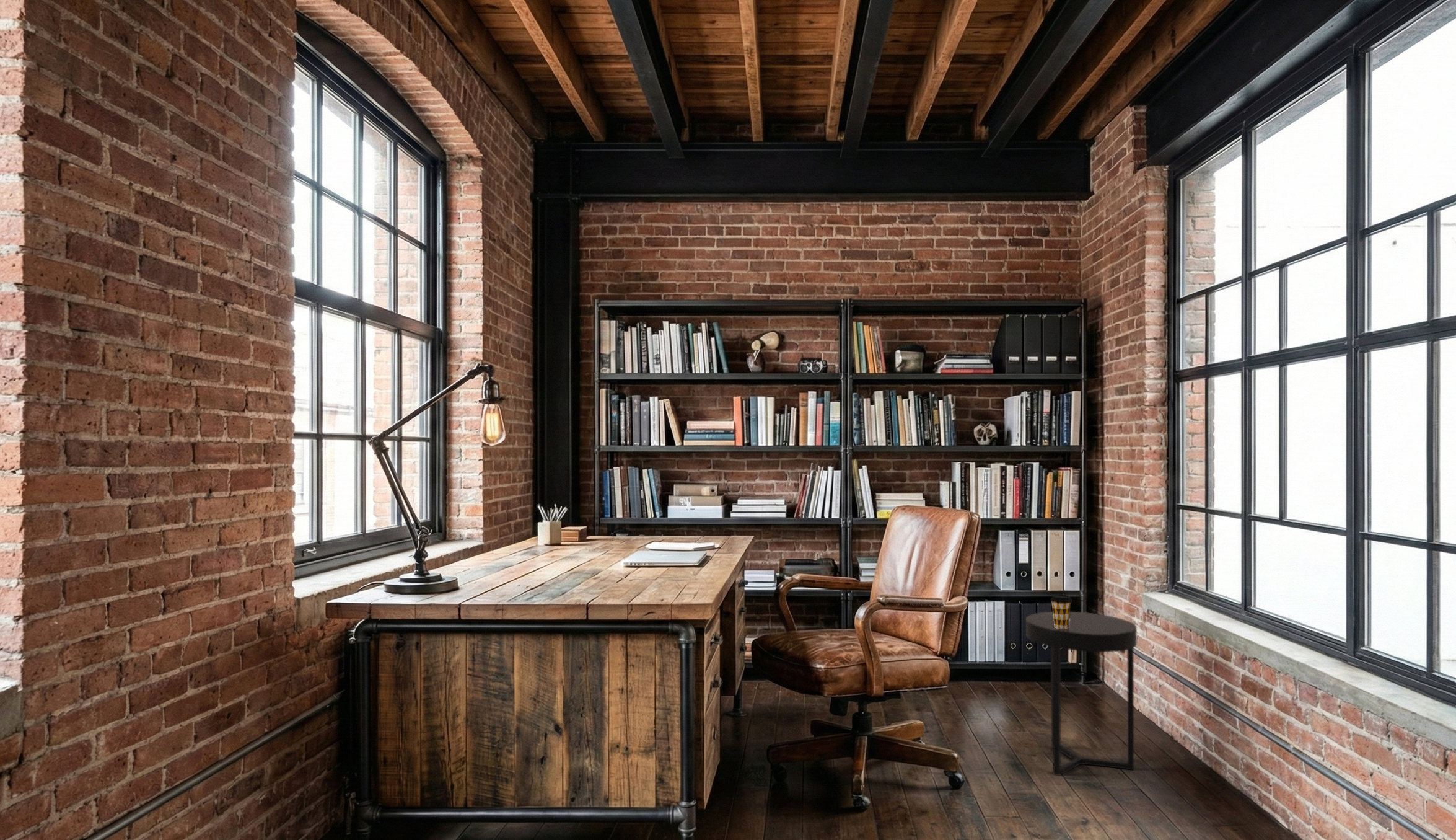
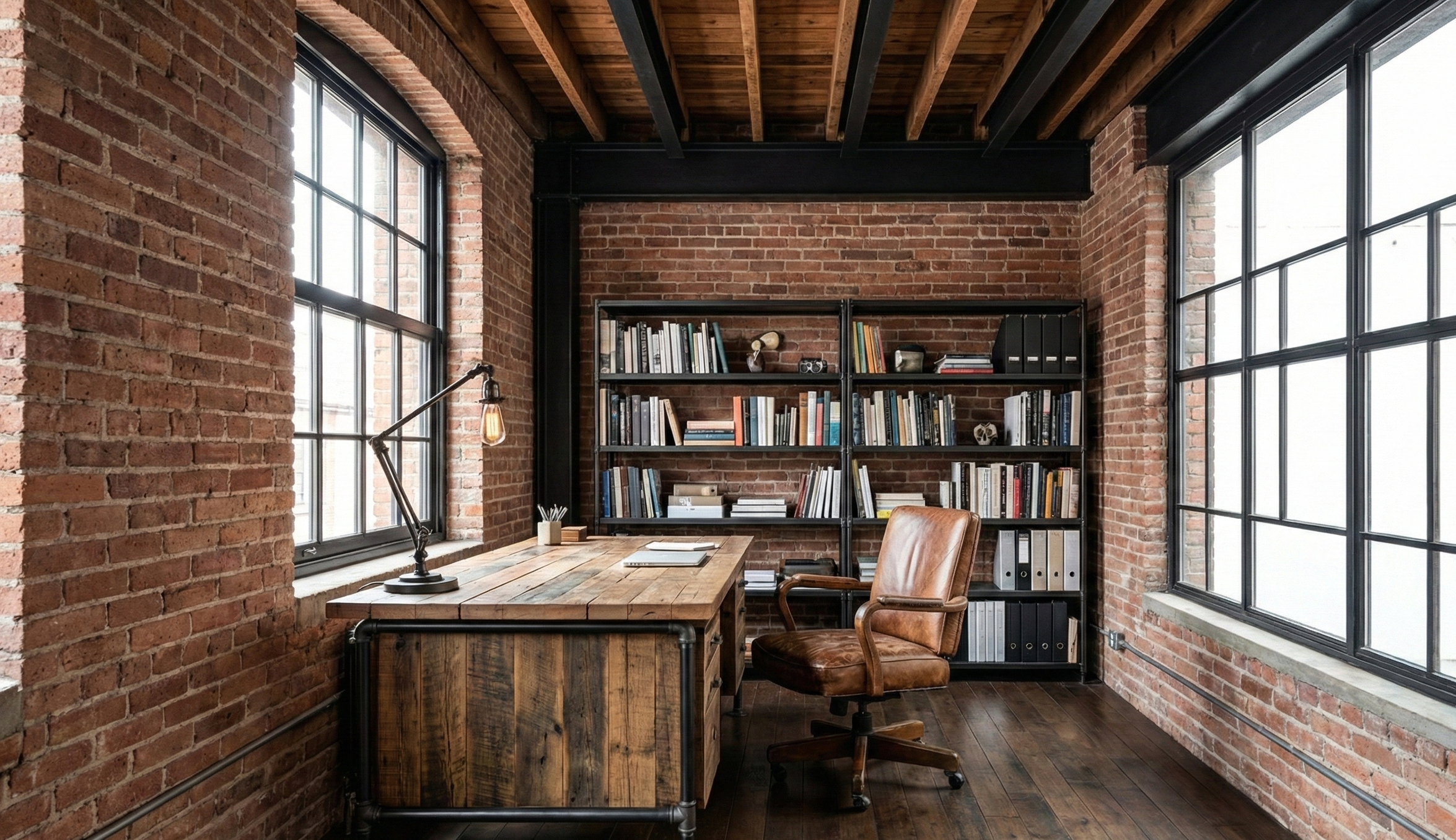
- coffee cup [1050,594,1072,629]
- side table [1025,611,1137,776]
